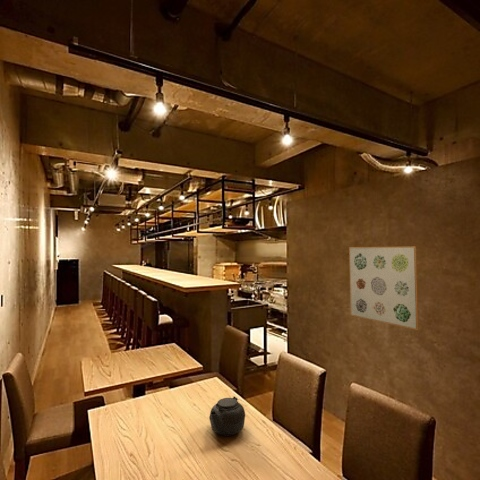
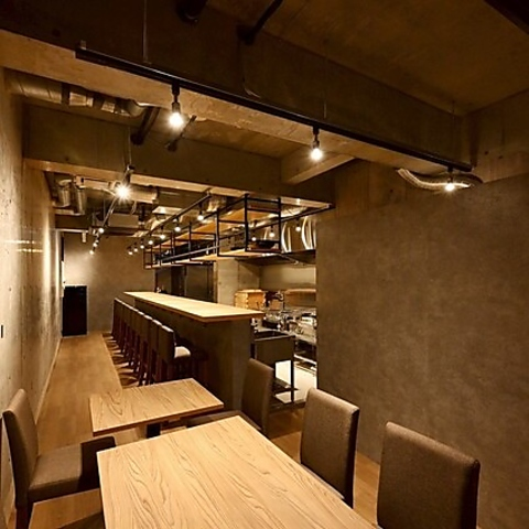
- wall art [348,245,419,331]
- teapot [208,395,249,437]
